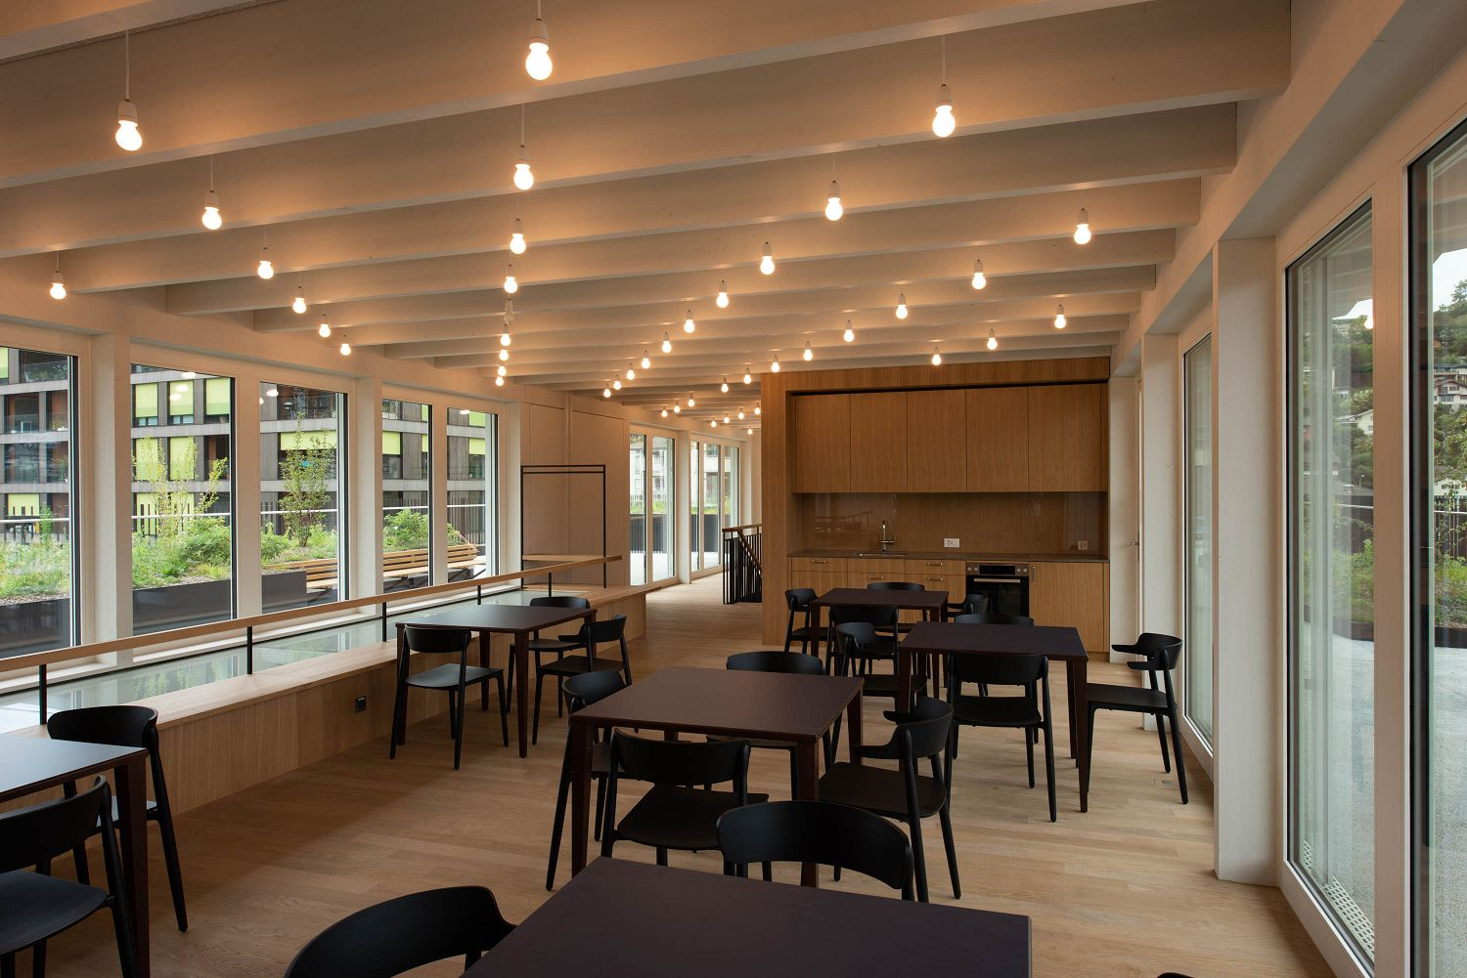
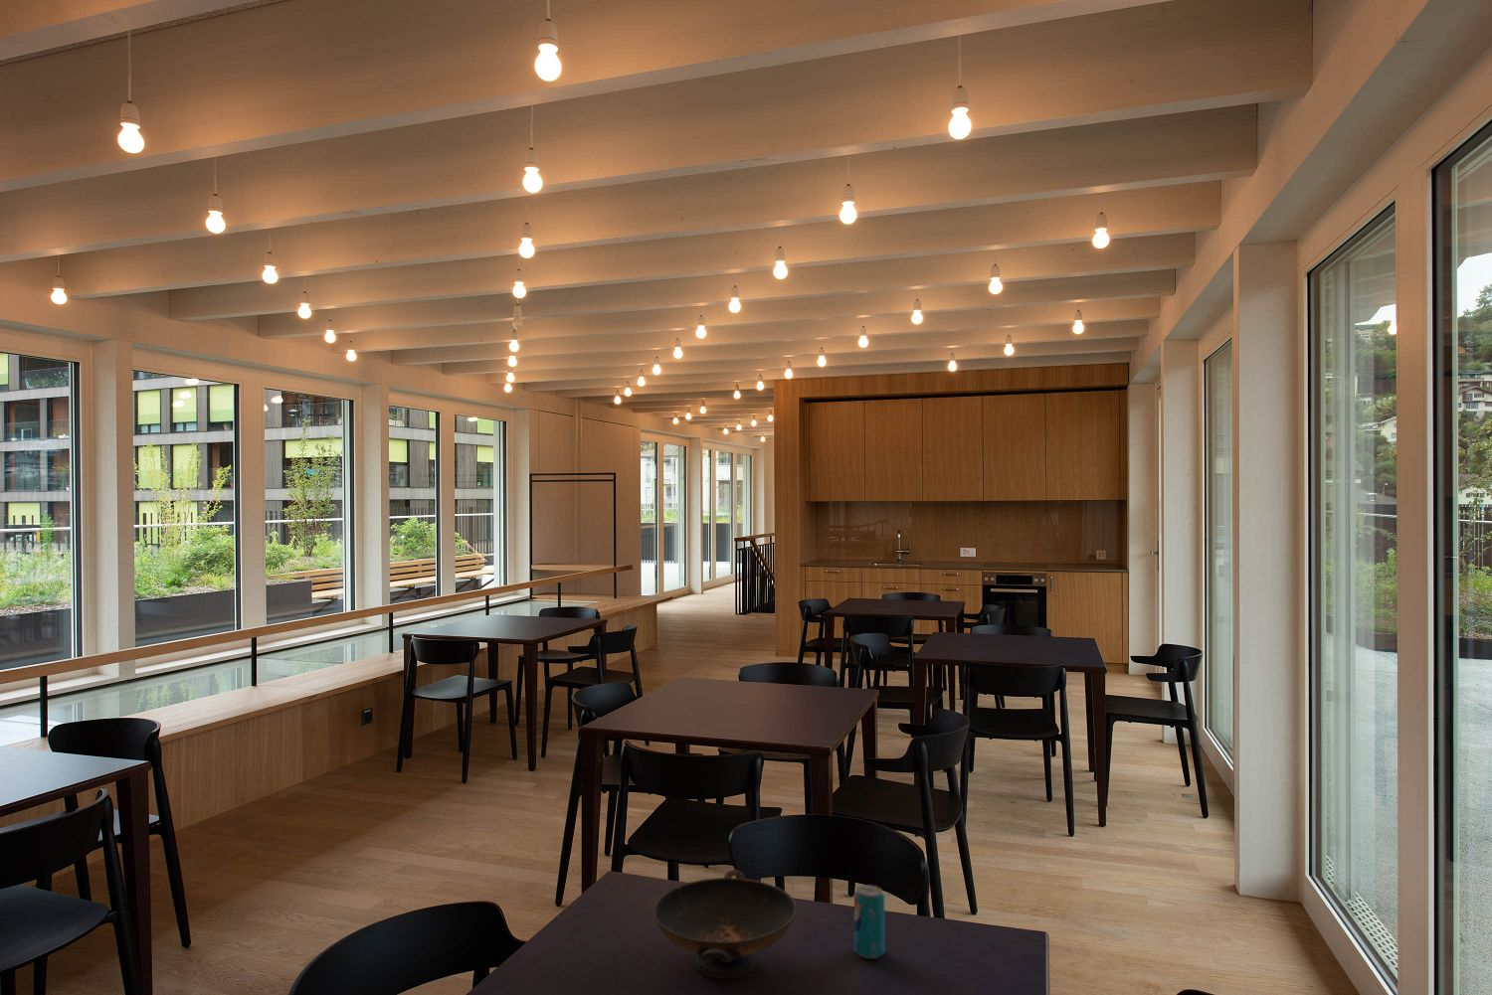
+ beverage can [853,884,887,961]
+ decorative bowl [652,868,798,981]
